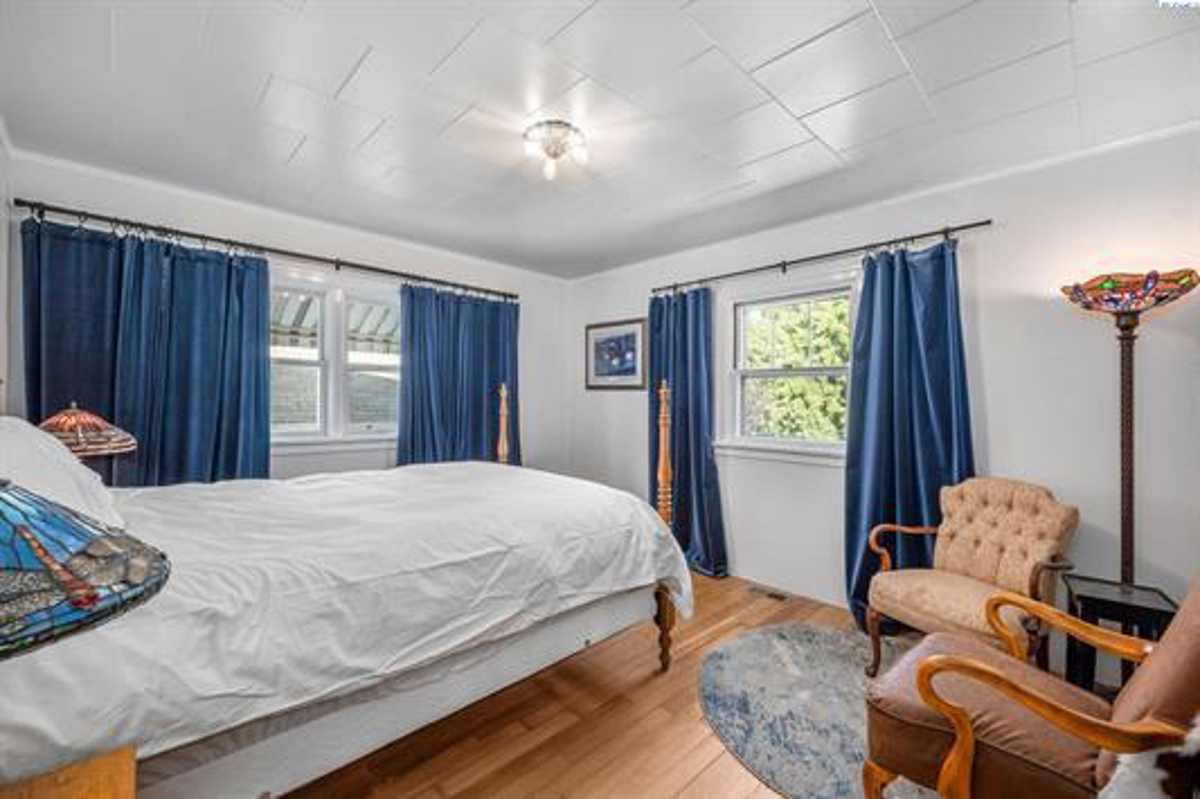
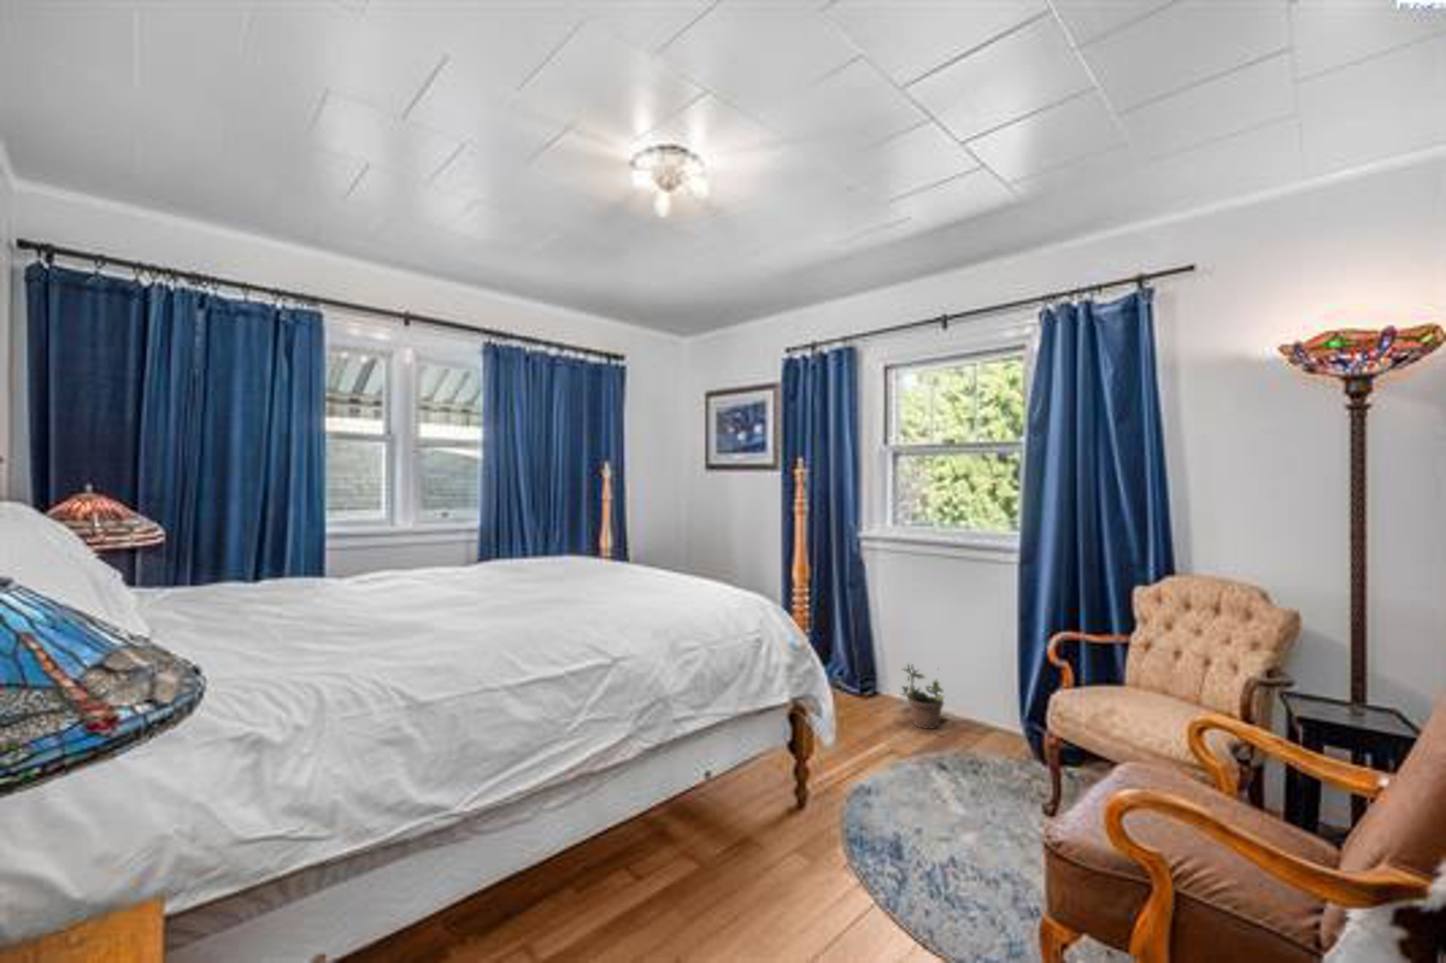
+ potted plant [899,662,946,730]
